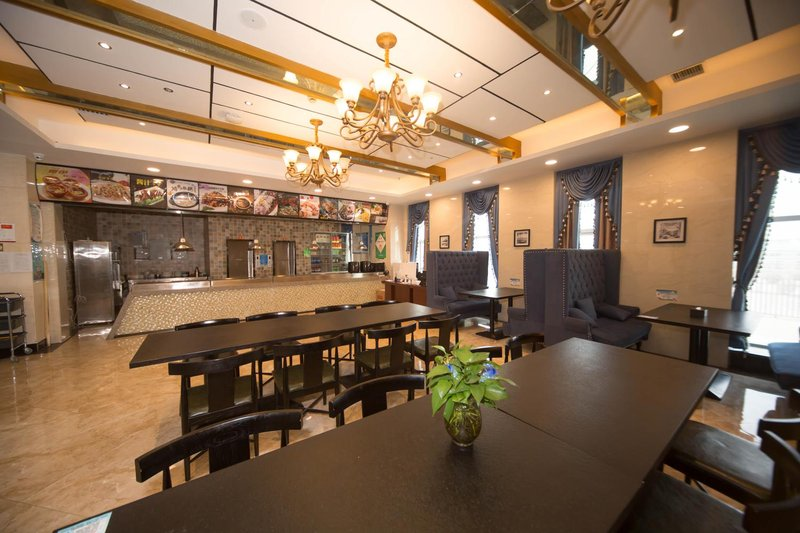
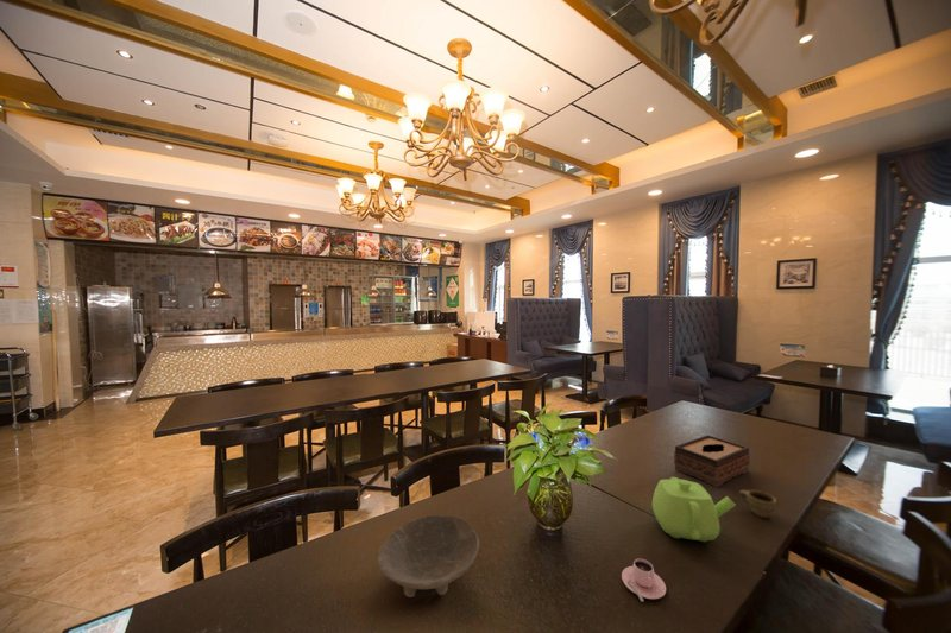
+ teacup [621,558,667,603]
+ cup [738,489,777,519]
+ teapot [651,476,737,543]
+ tissue box [673,433,751,488]
+ bowl [377,514,480,599]
